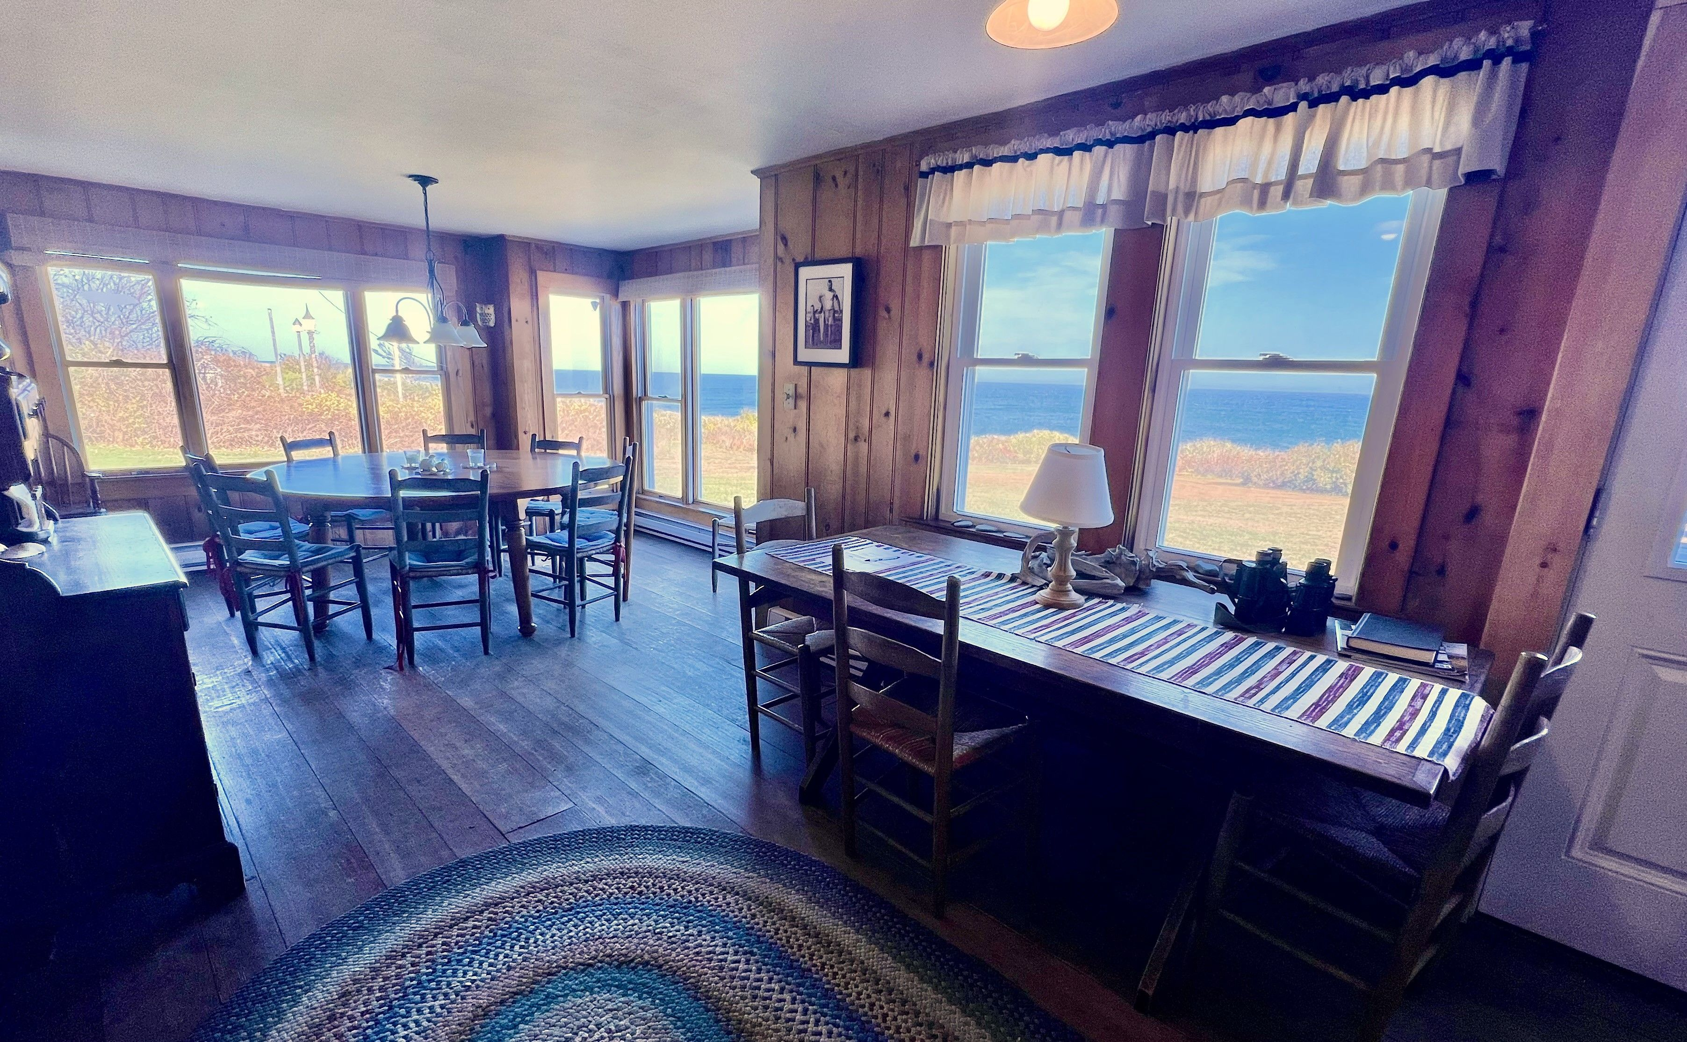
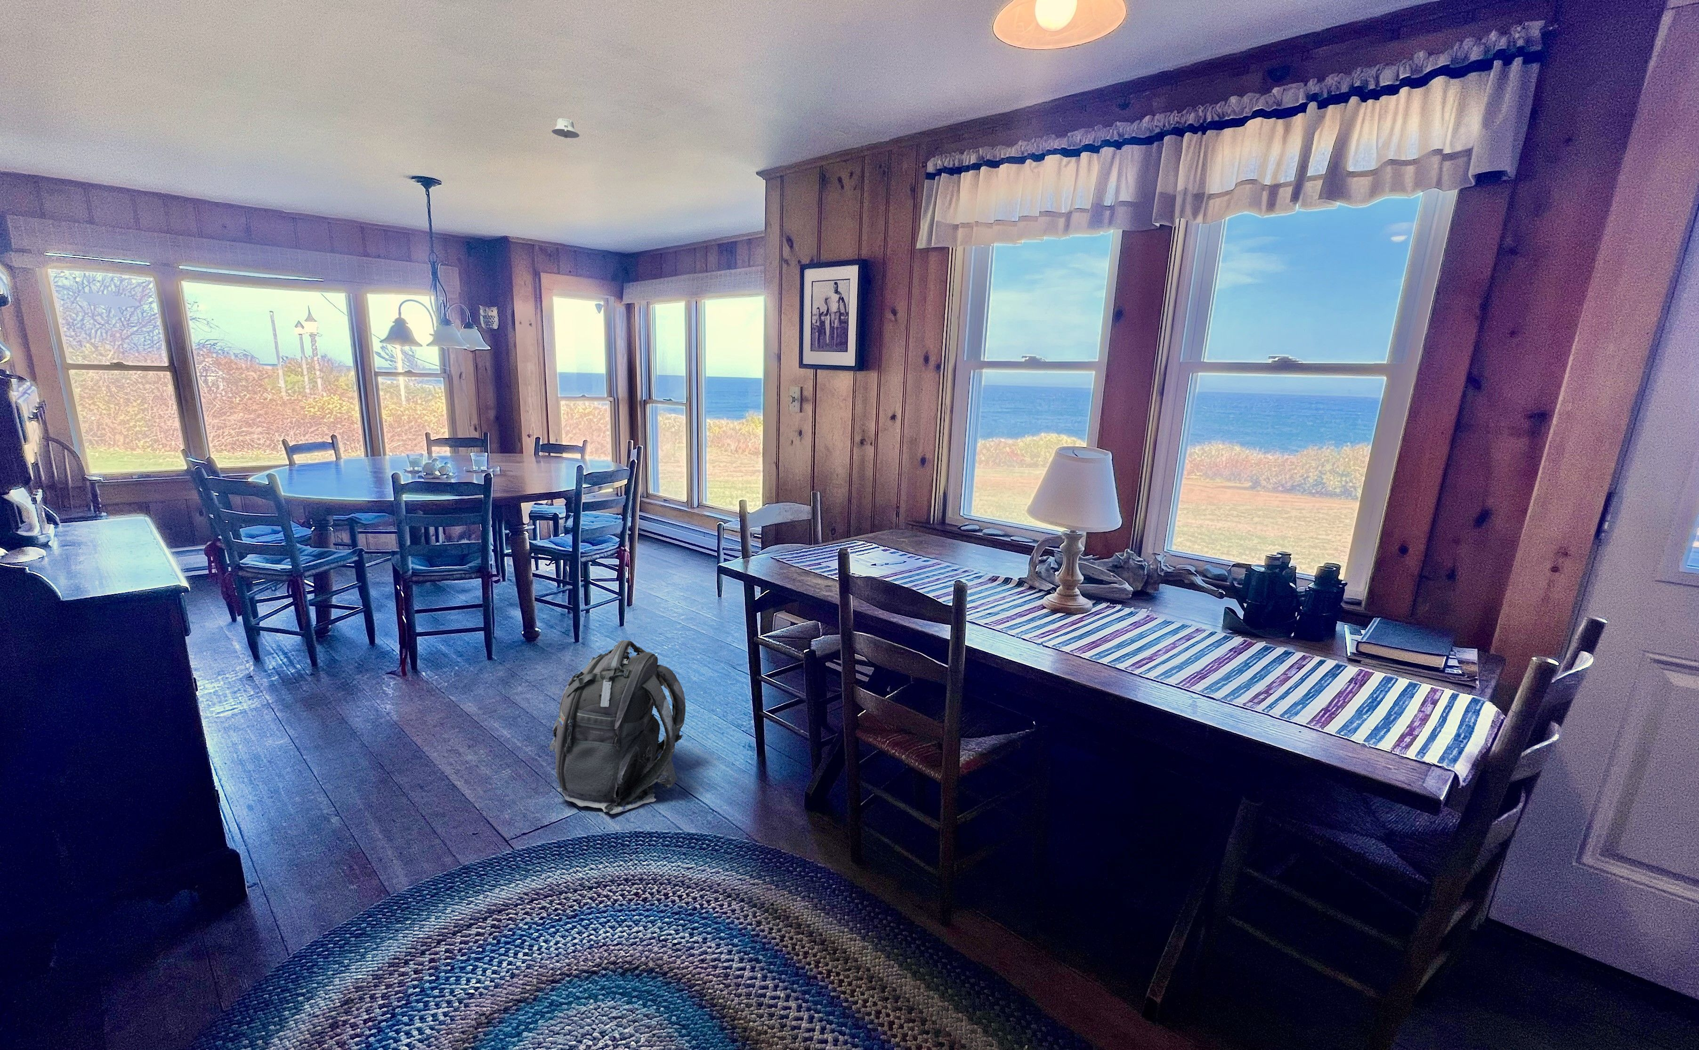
+ backpack [549,640,686,815]
+ recessed light [551,118,580,138]
